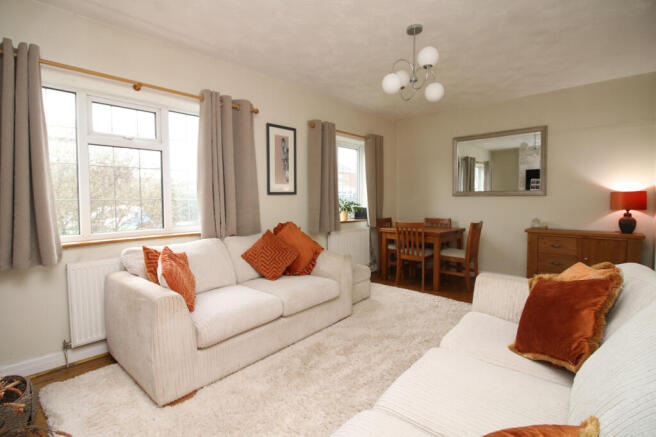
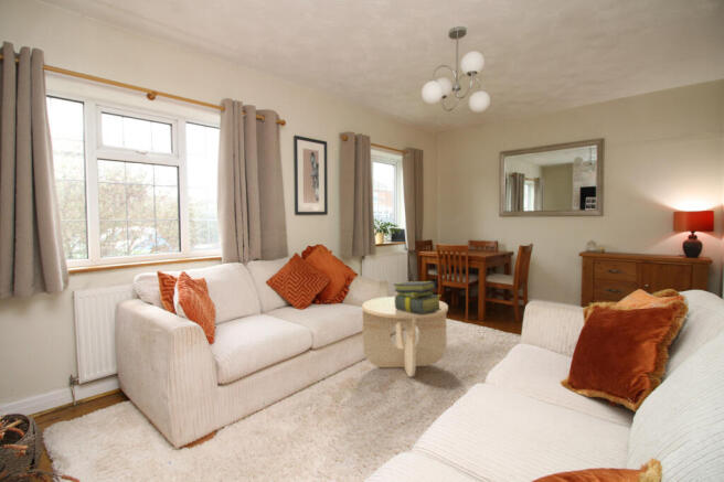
+ side table [361,296,449,377]
+ stack of books [393,280,441,314]
